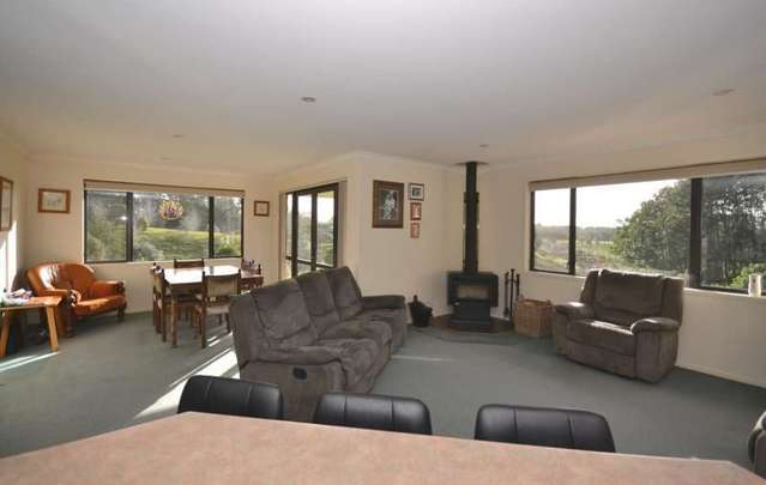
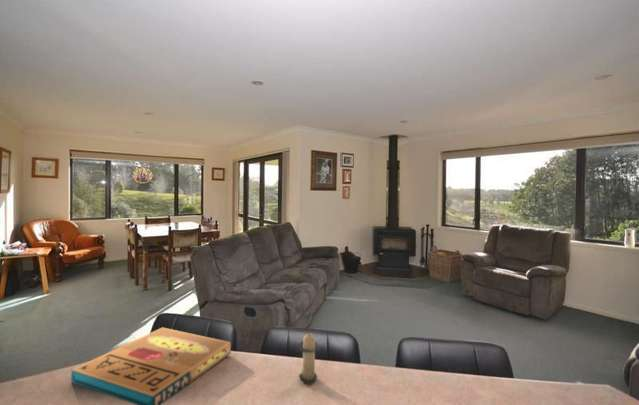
+ pizza box [70,327,232,405]
+ candle [298,329,319,384]
